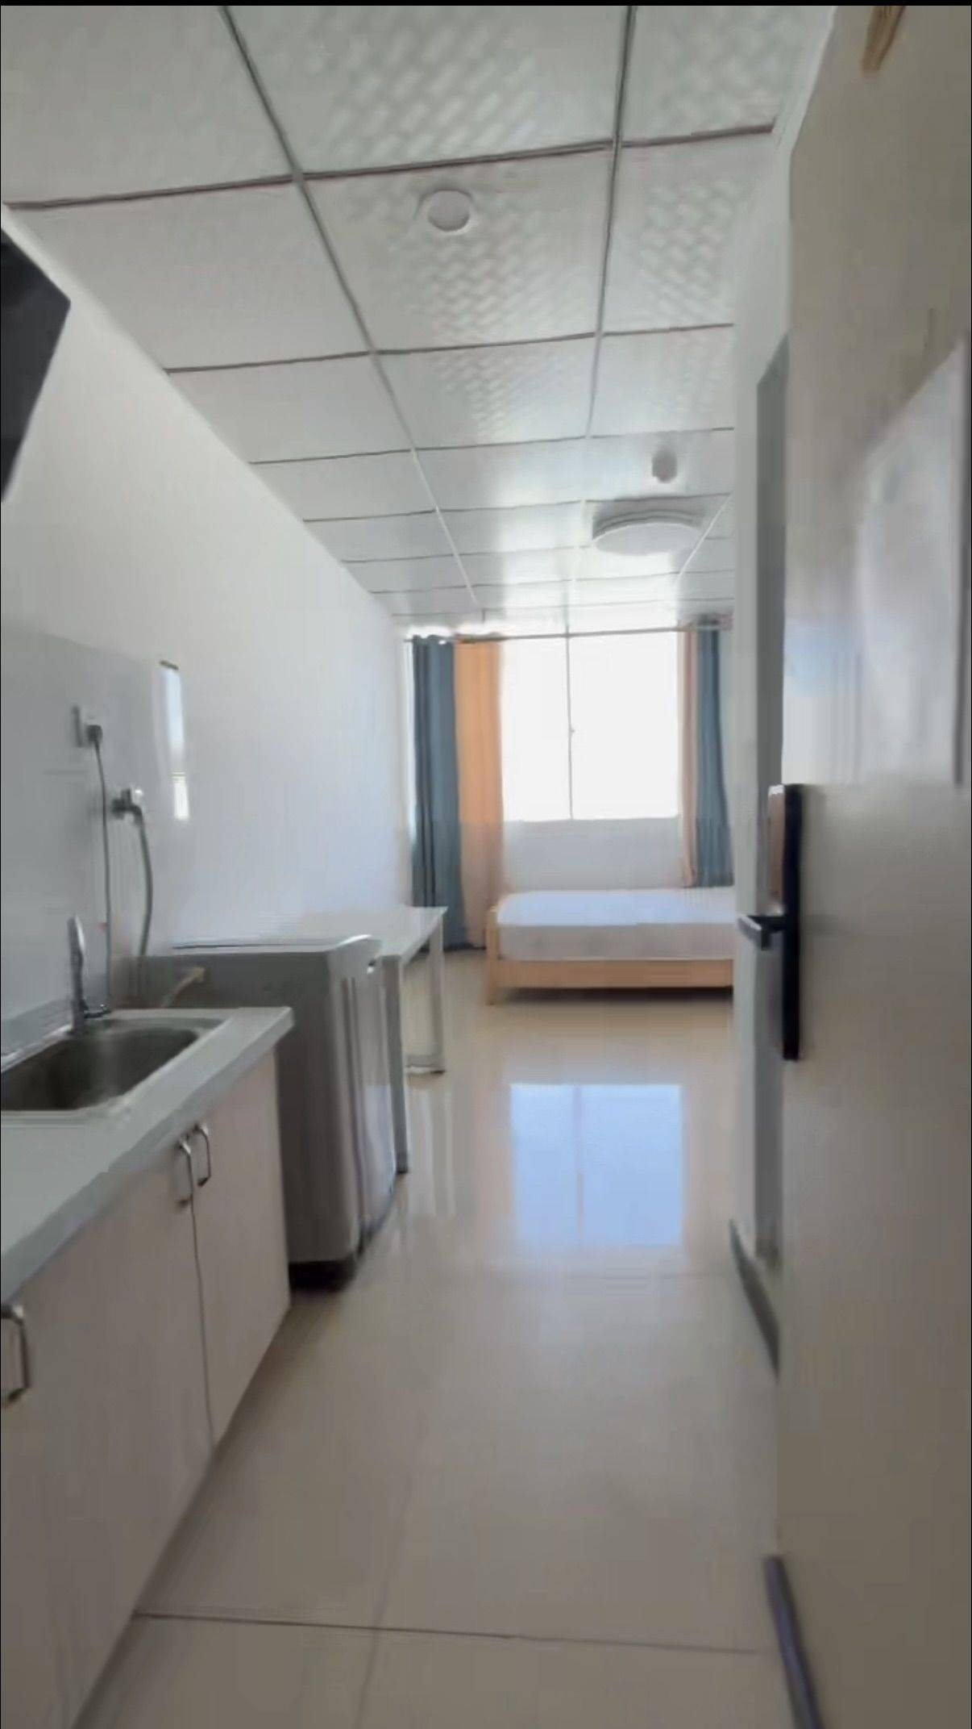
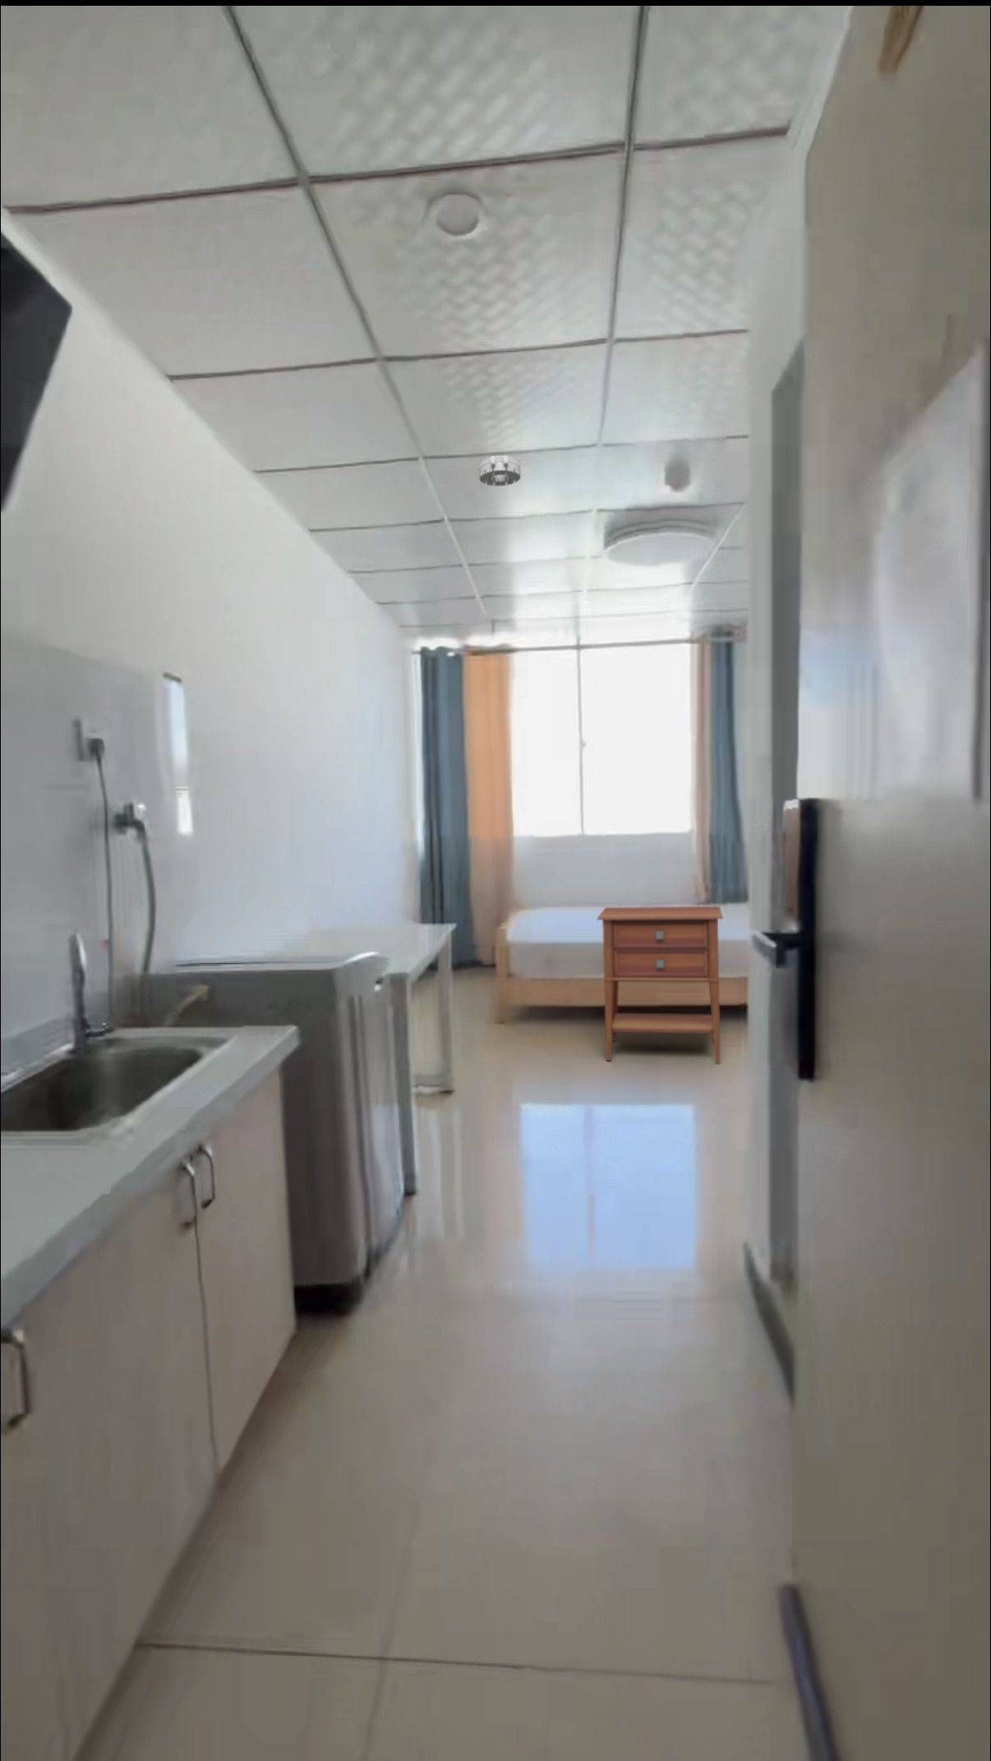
+ nightstand [597,906,724,1064]
+ smoke detector [478,455,522,487]
